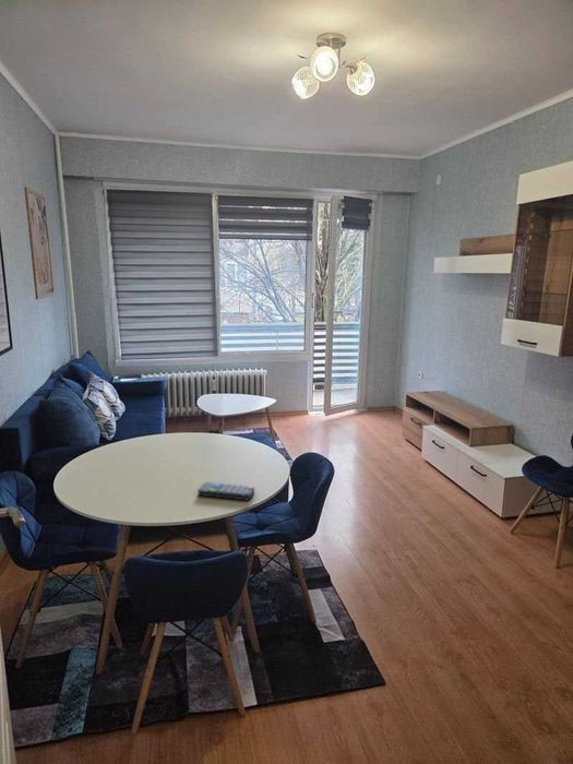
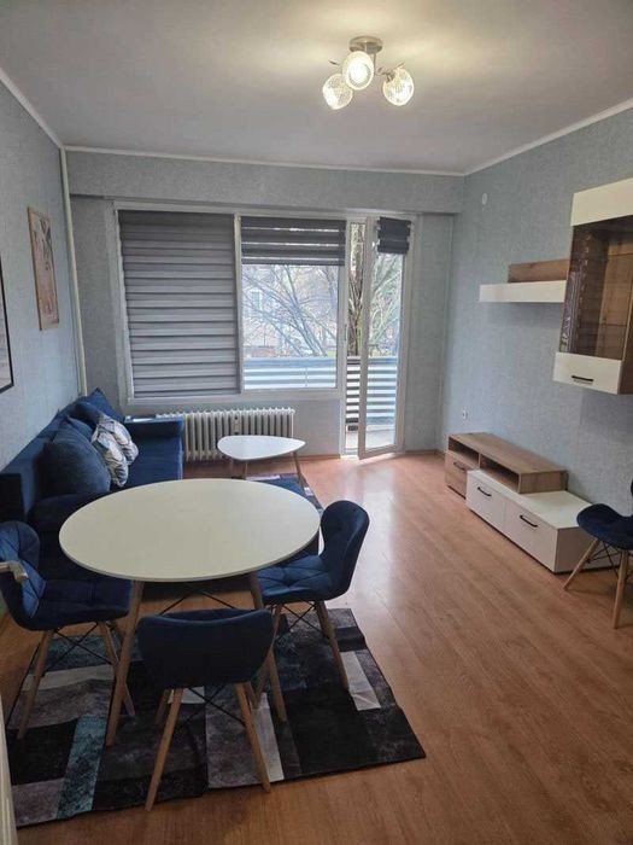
- remote control [196,481,255,502]
